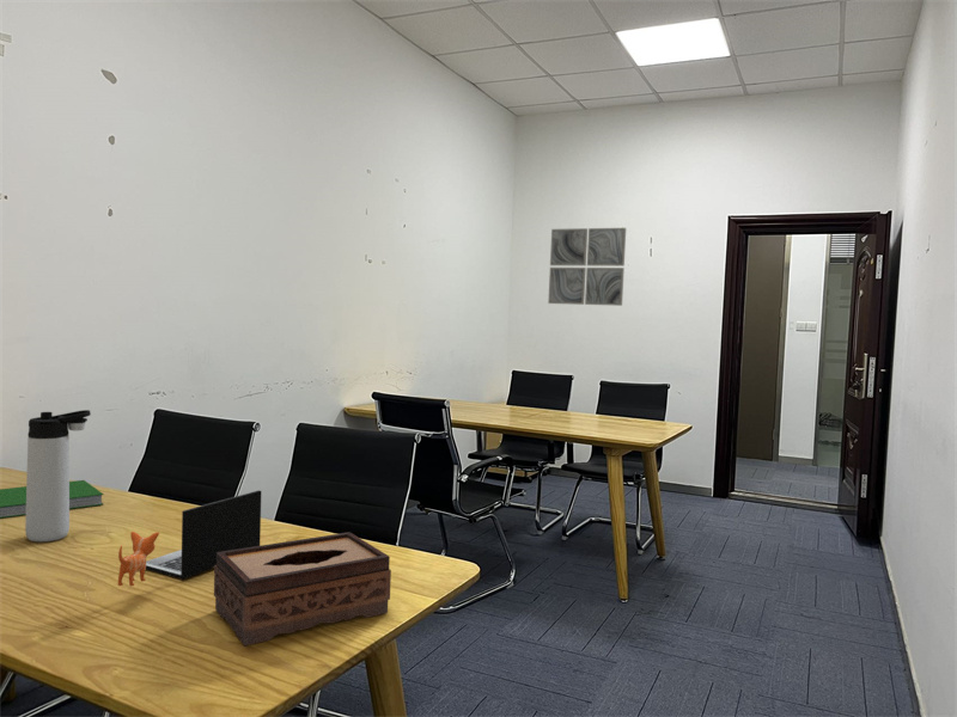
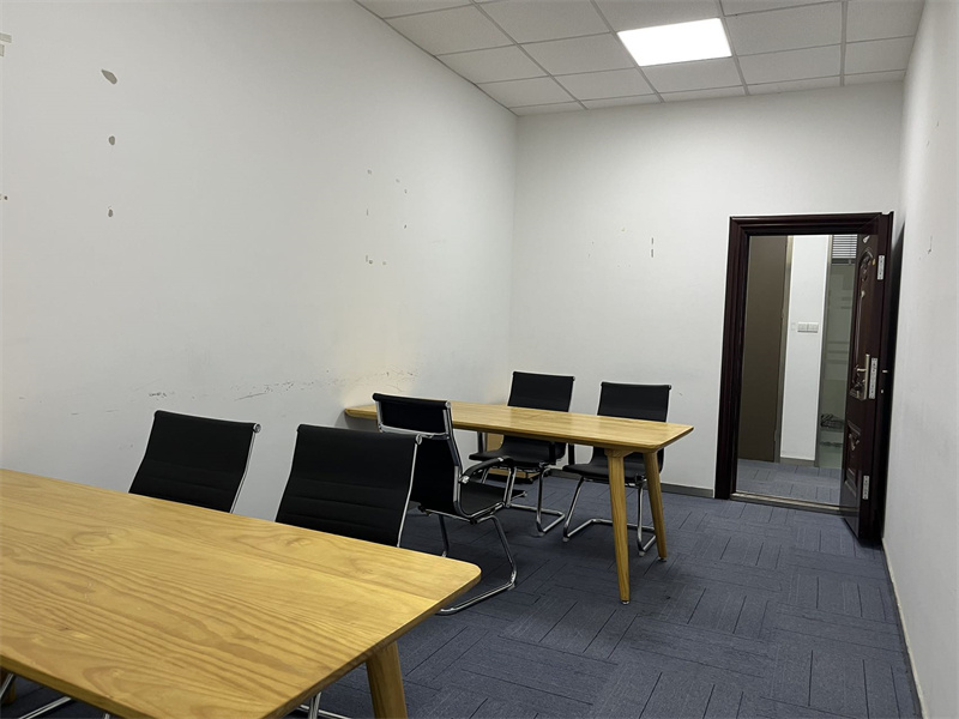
- tissue box [213,531,392,646]
- wall art [547,227,627,307]
- laptop [117,489,262,587]
- hardcover book [0,479,105,520]
- thermos bottle [24,409,92,543]
